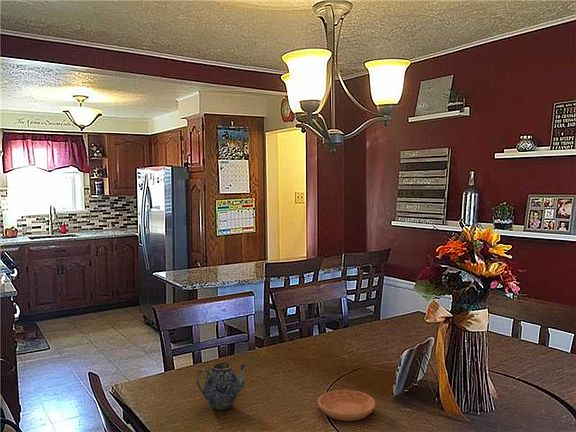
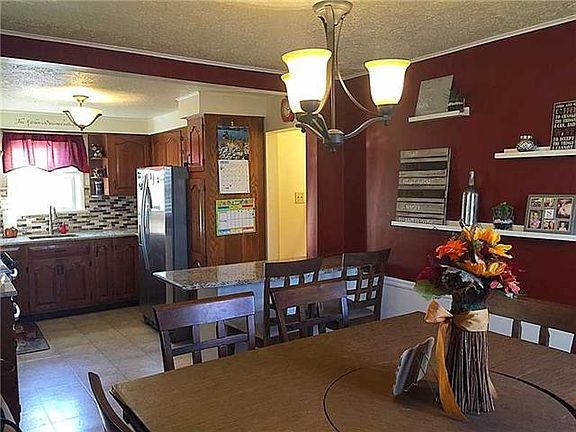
- saucer [317,389,376,422]
- teapot [196,361,248,411]
